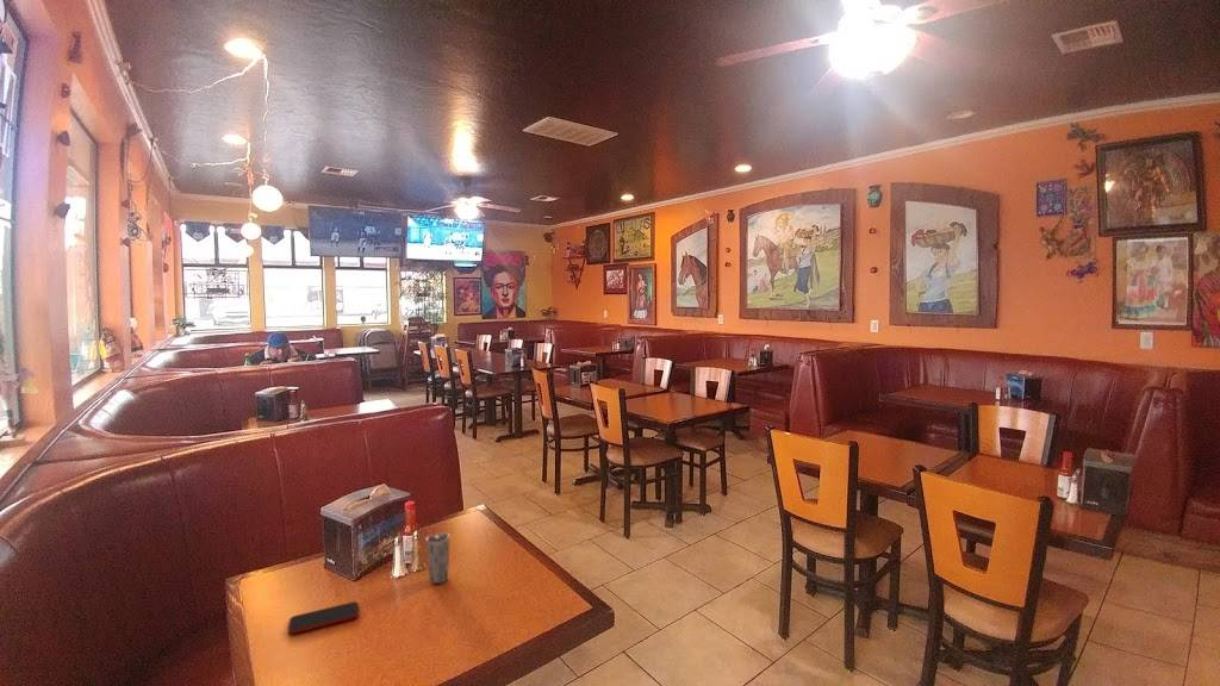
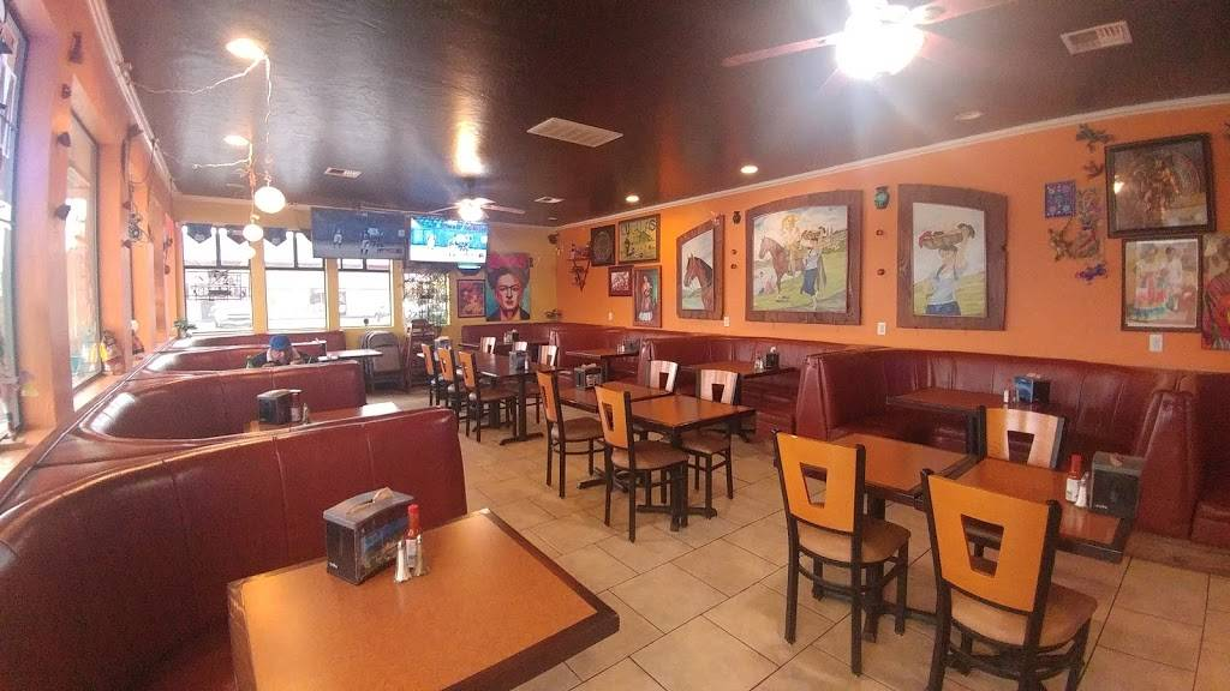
- smartphone [287,600,360,635]
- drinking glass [425,531,452,585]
